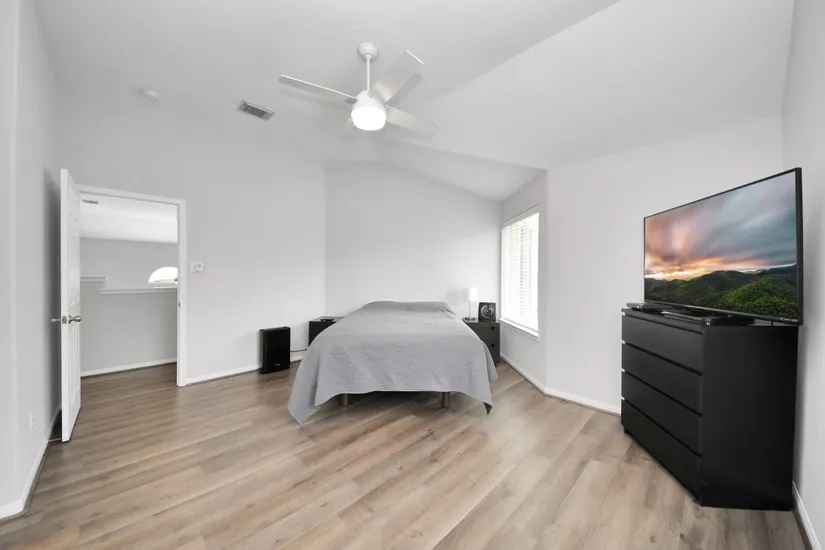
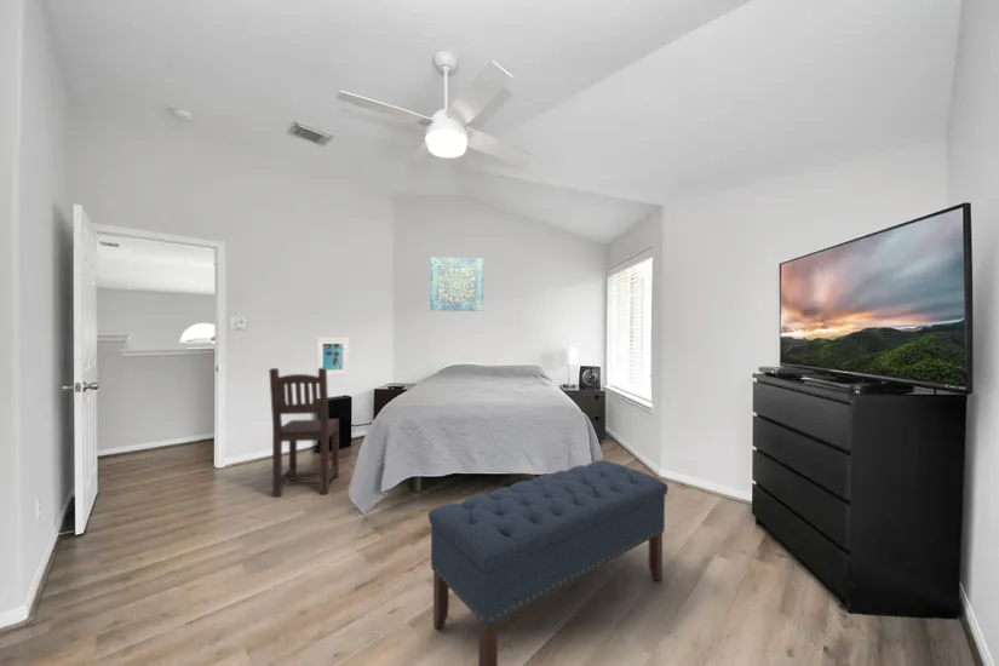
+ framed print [315,337,350,377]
+ chair [268,367,340,499]
+ bench [427,459,670,666]
+ wall art [429,256,484,312]
